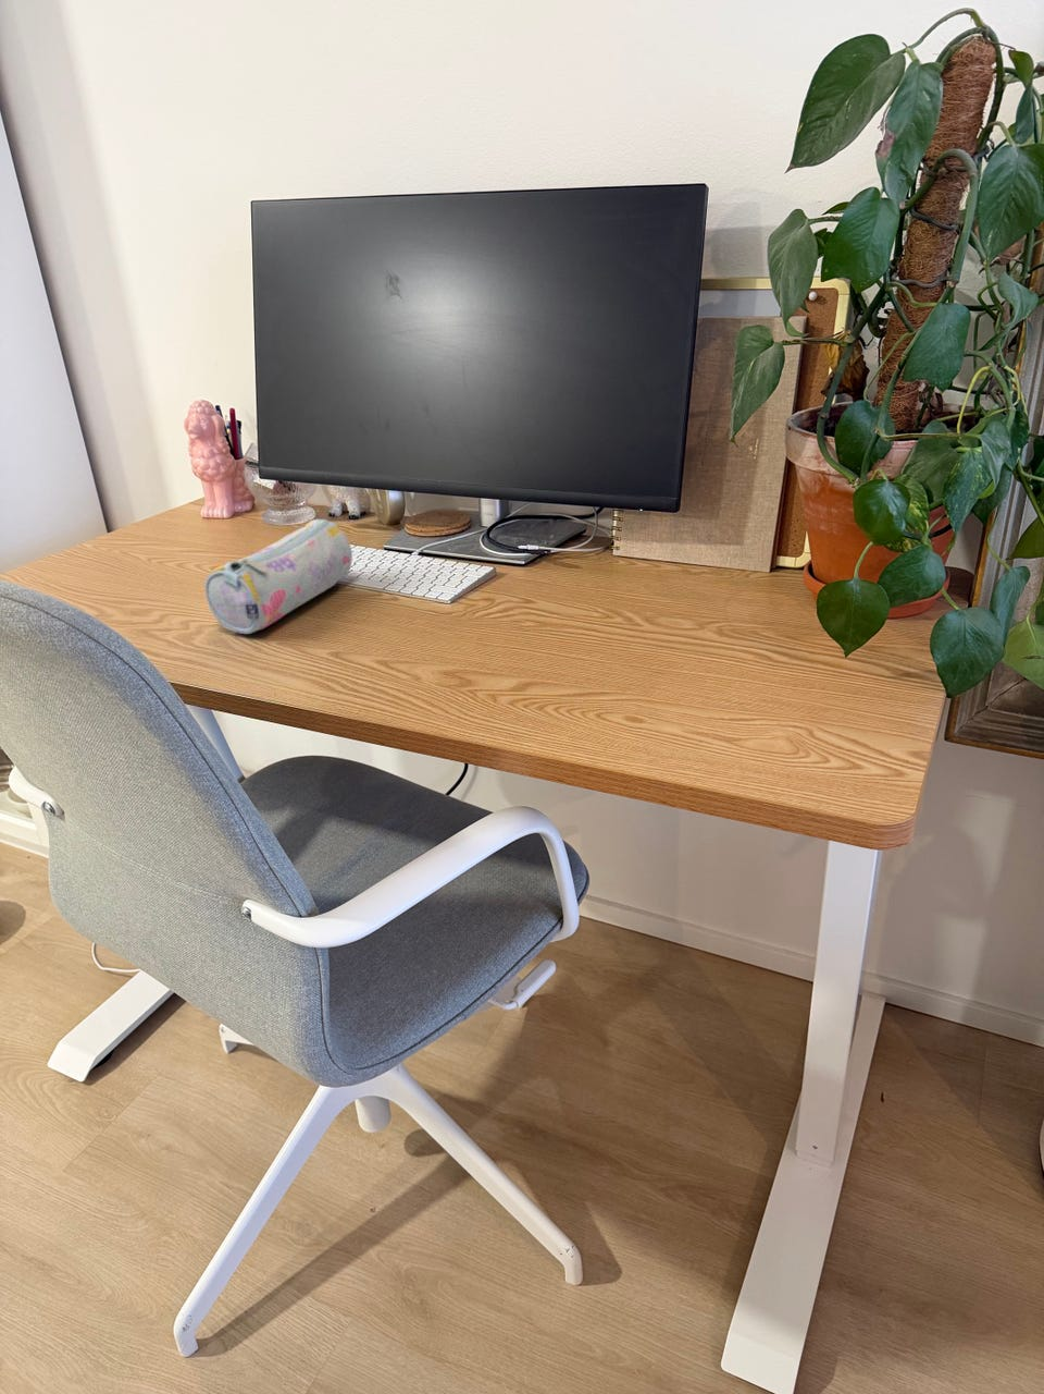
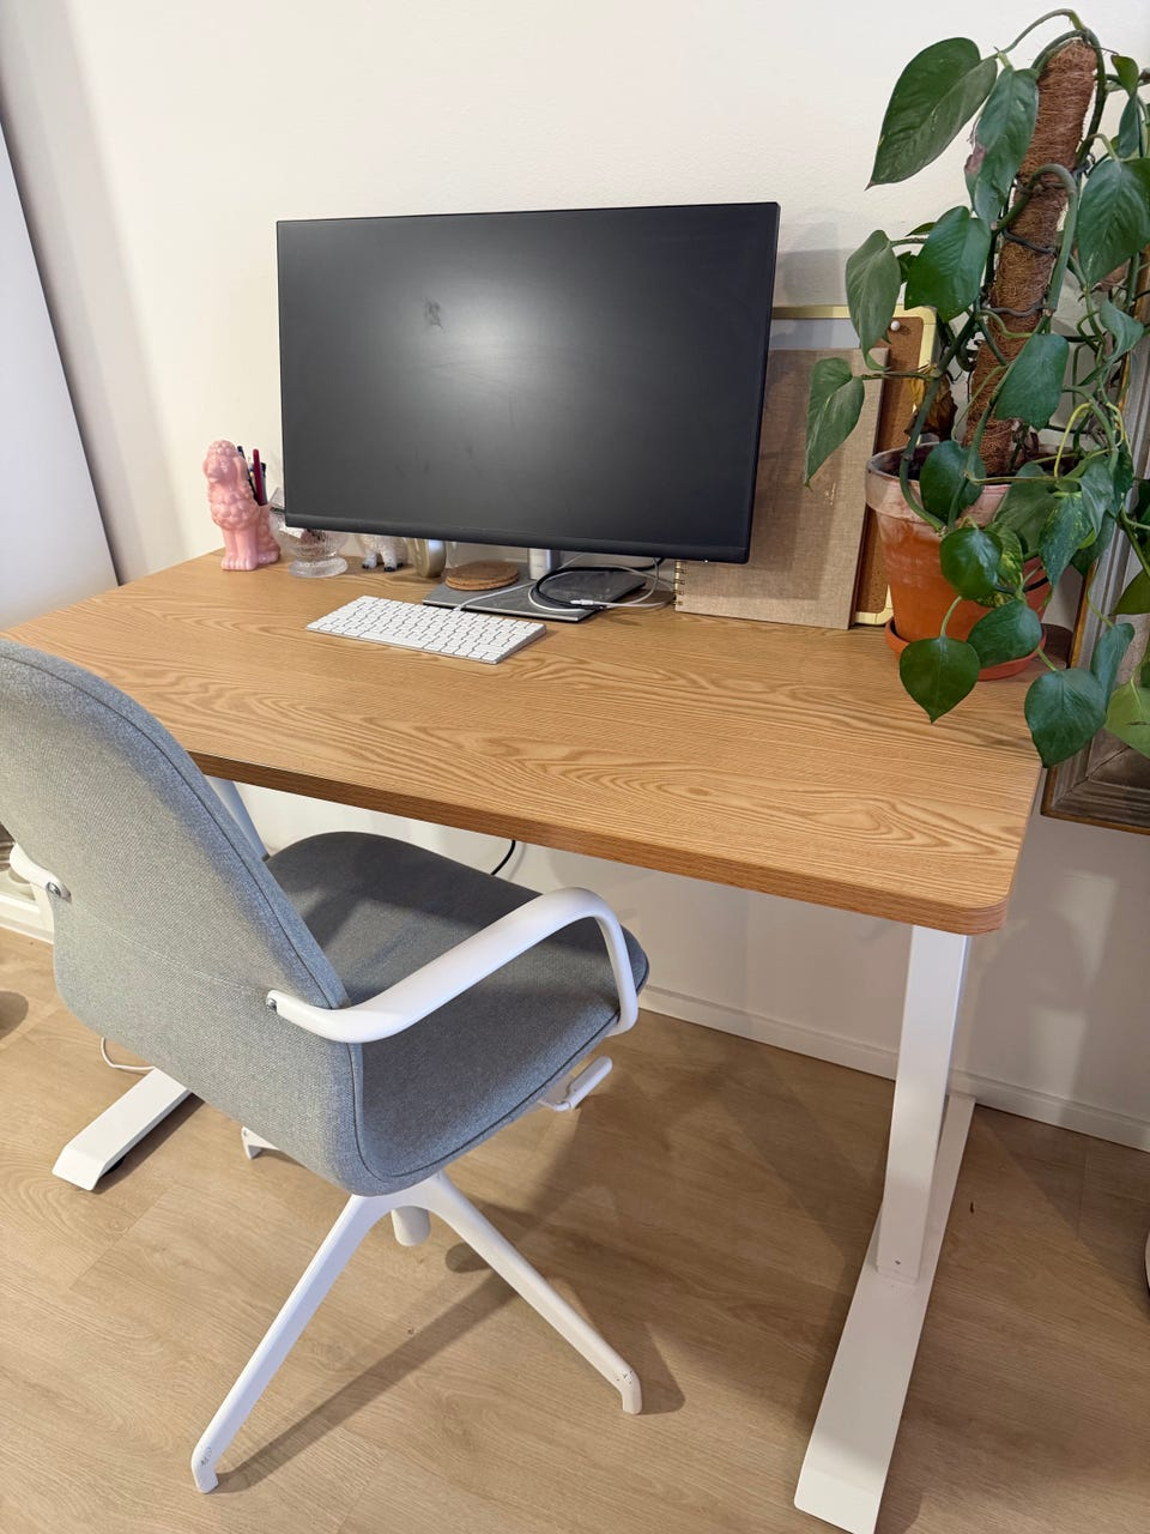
- pencil case [204,518,353,634]
